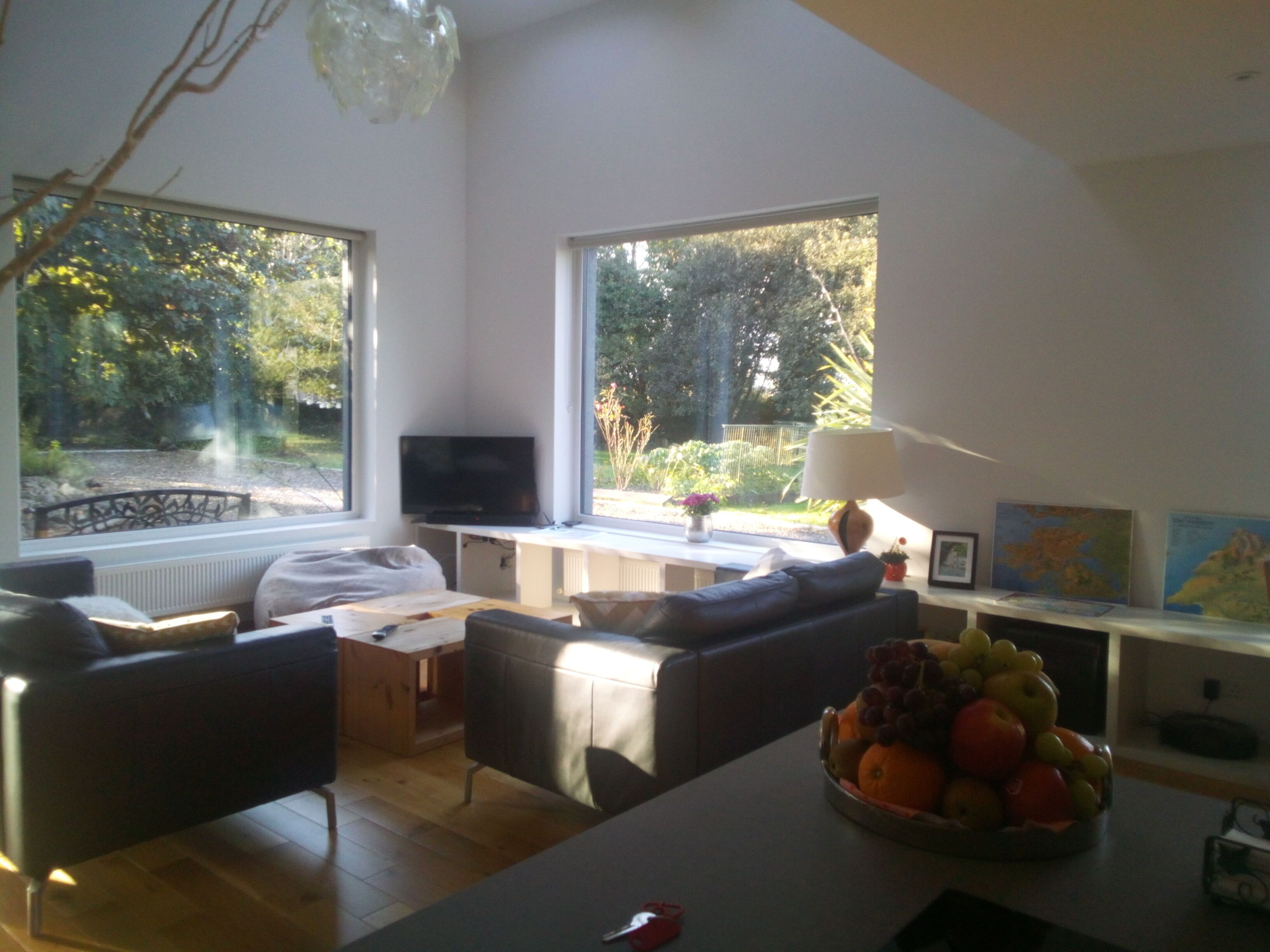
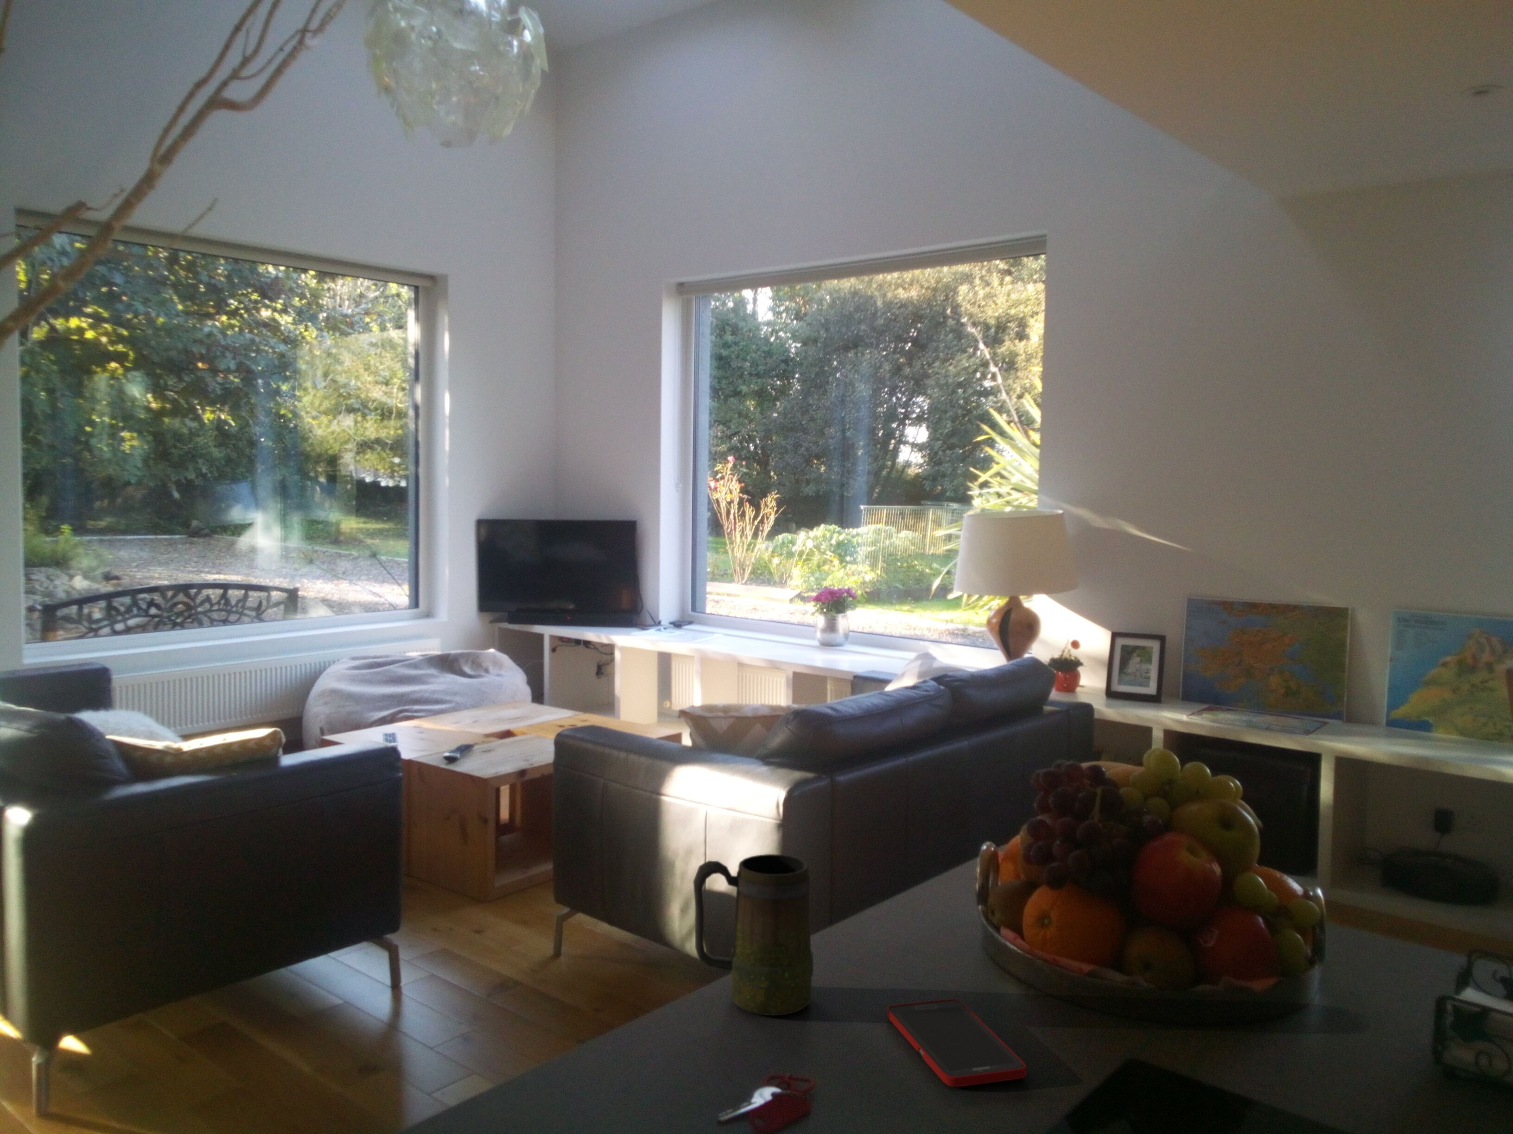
+ cell phone [886,998,1027,1088]
+ mug [692,854,814,1016]
